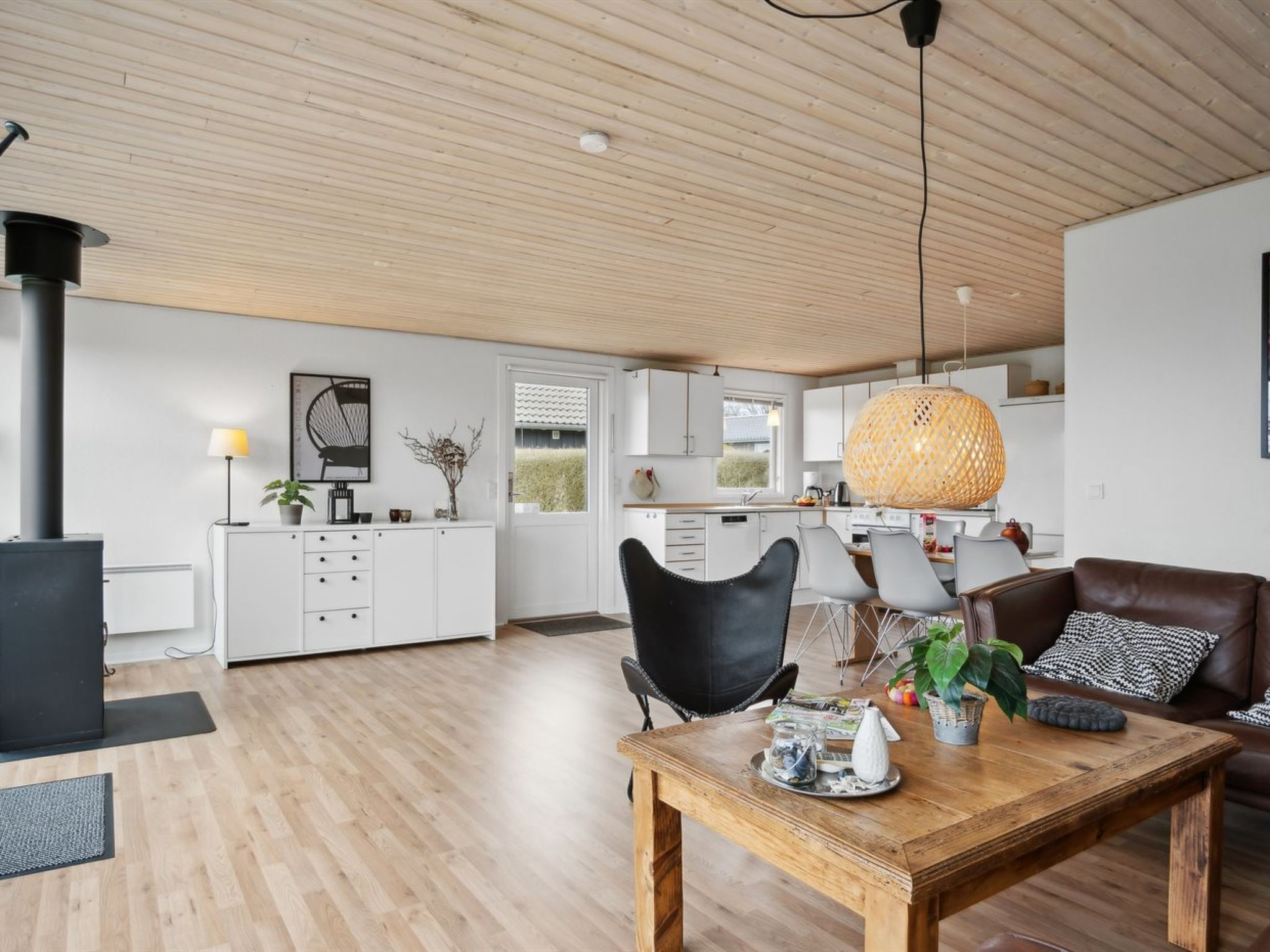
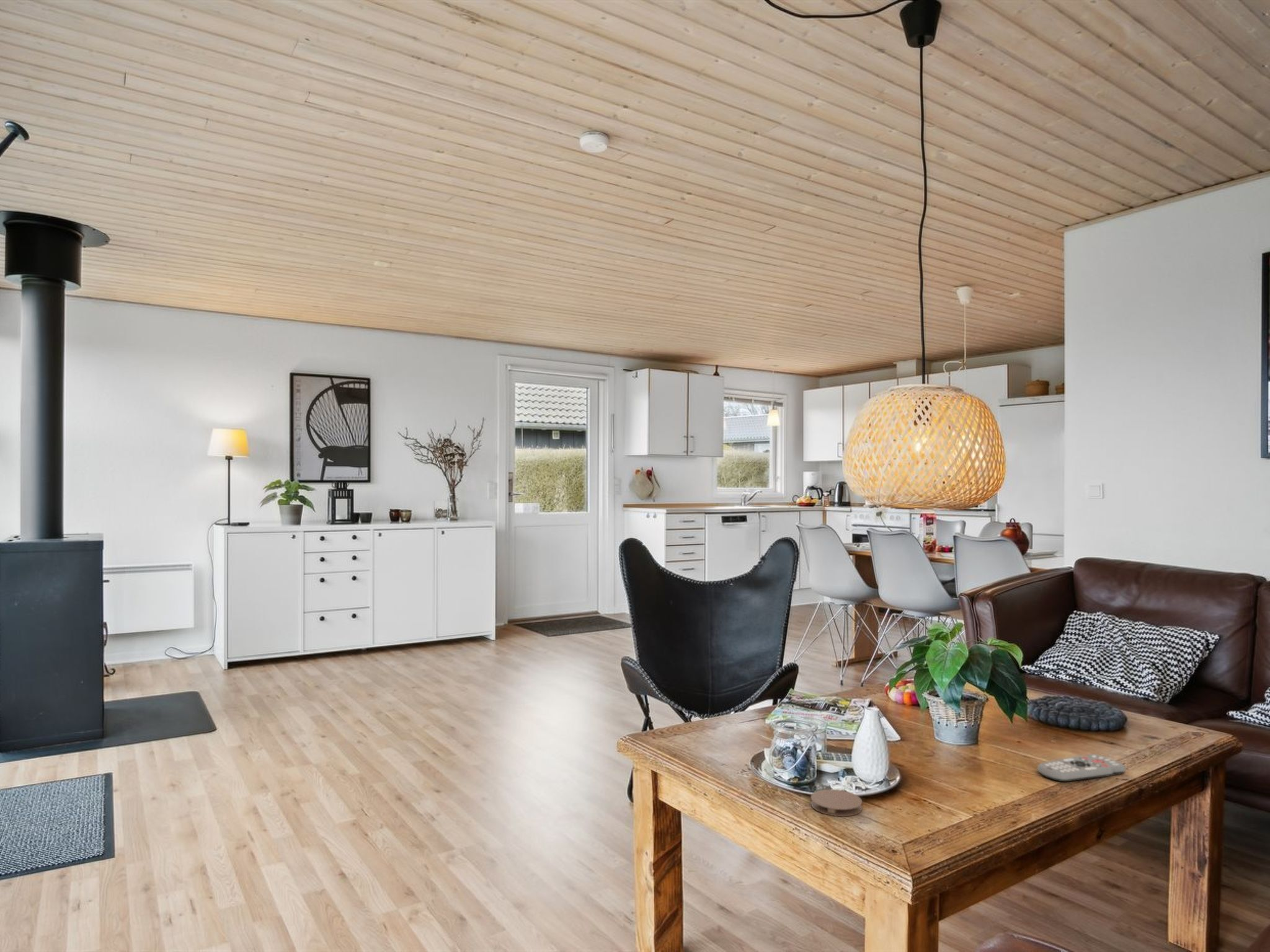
+ remote control [1037,754,1126,782]
+ coaster [810,789,863,817]
